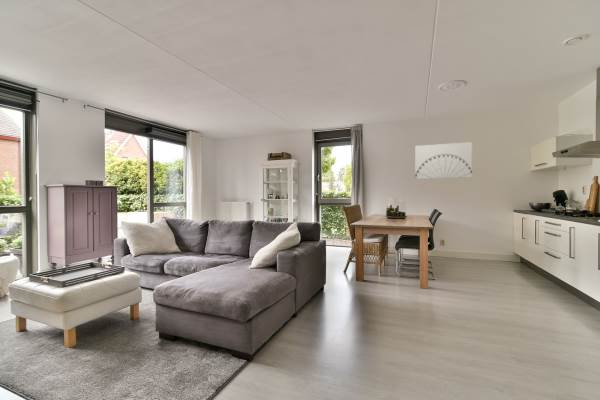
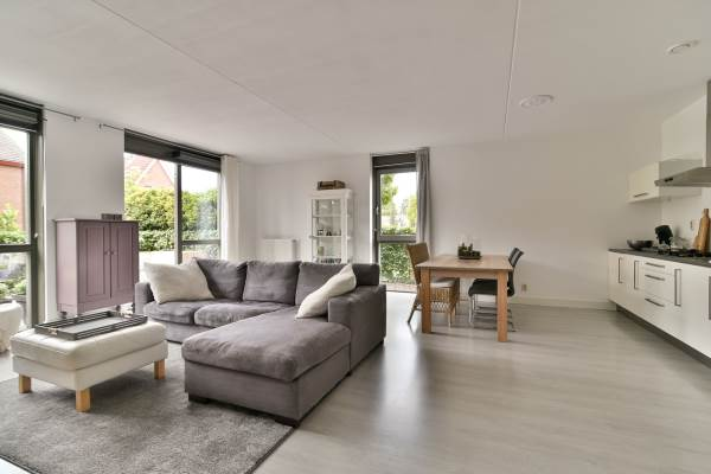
- wall art [414,141,473,180]
